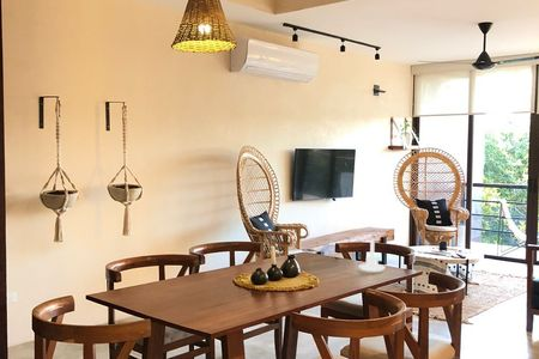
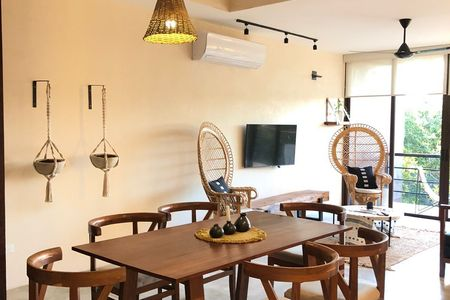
- candle holder [358,238,386,273]
